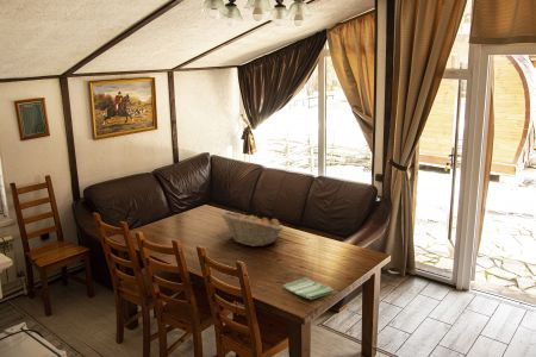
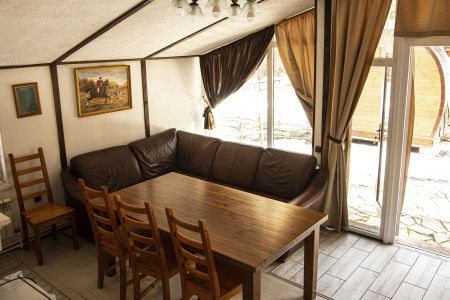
- fruit basket [219,209,285,248]
- dish towel [281,276,335,300]
